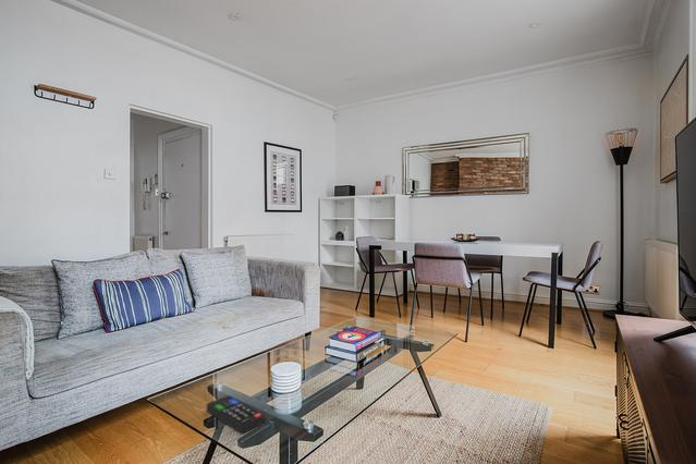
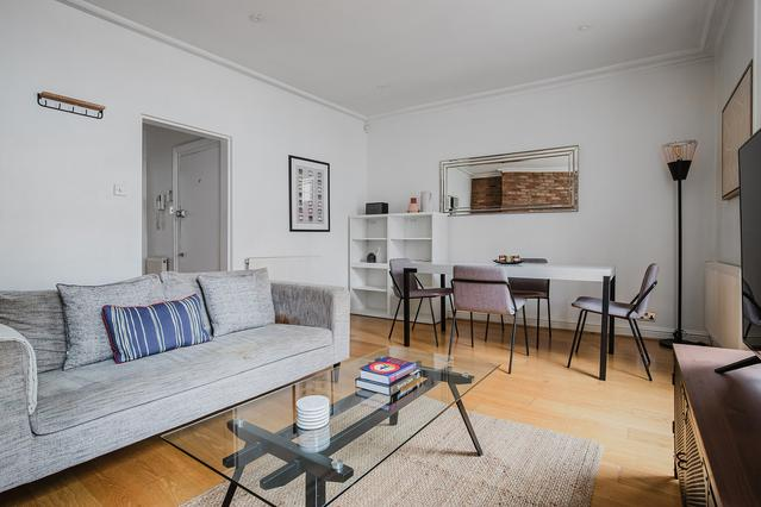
- remote control [206,394,266,434]
